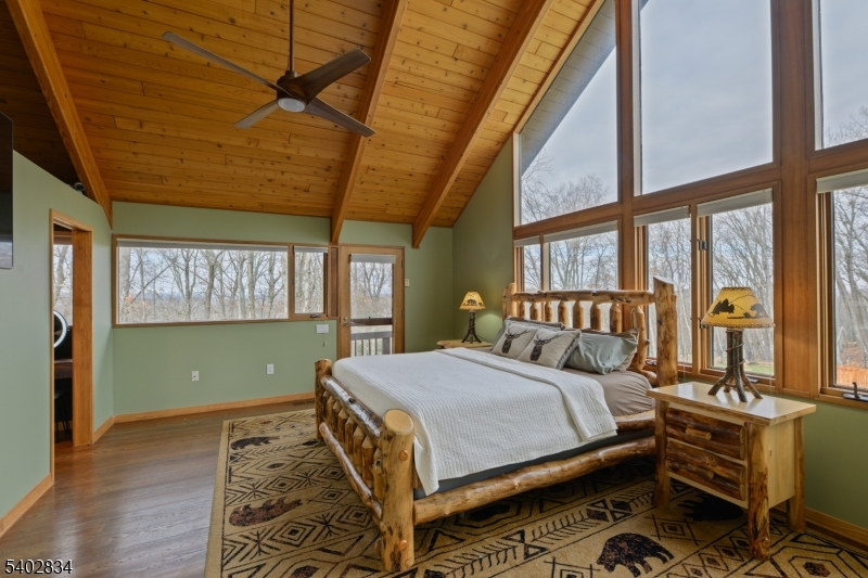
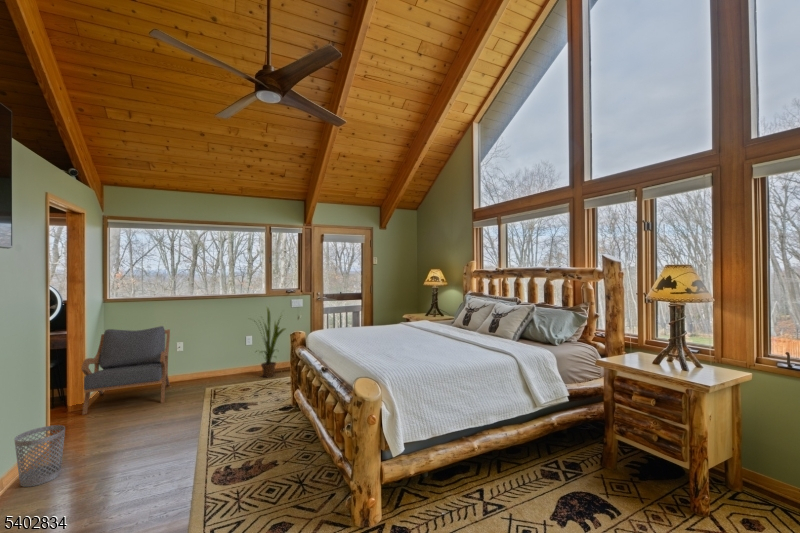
+ house plant [246,306,287,378]
+ armchair [80,325,171,416]
+ wastebasket [13,424,66,488]
